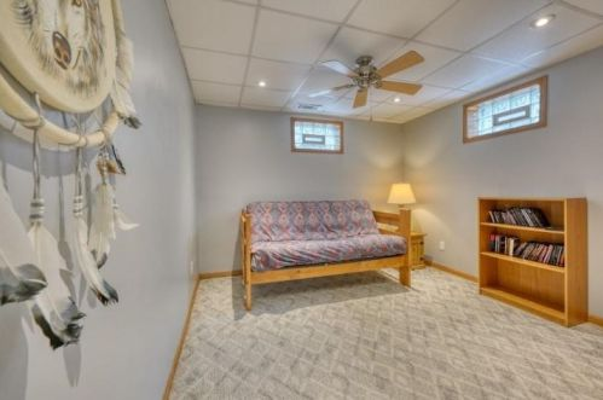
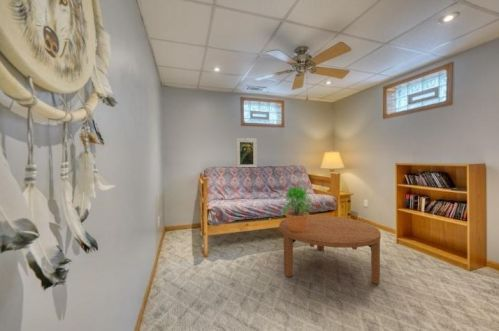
+ coffee table [278,214,382,285]
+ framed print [235,137,258,168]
+ potted plant [281,186,313,232]
